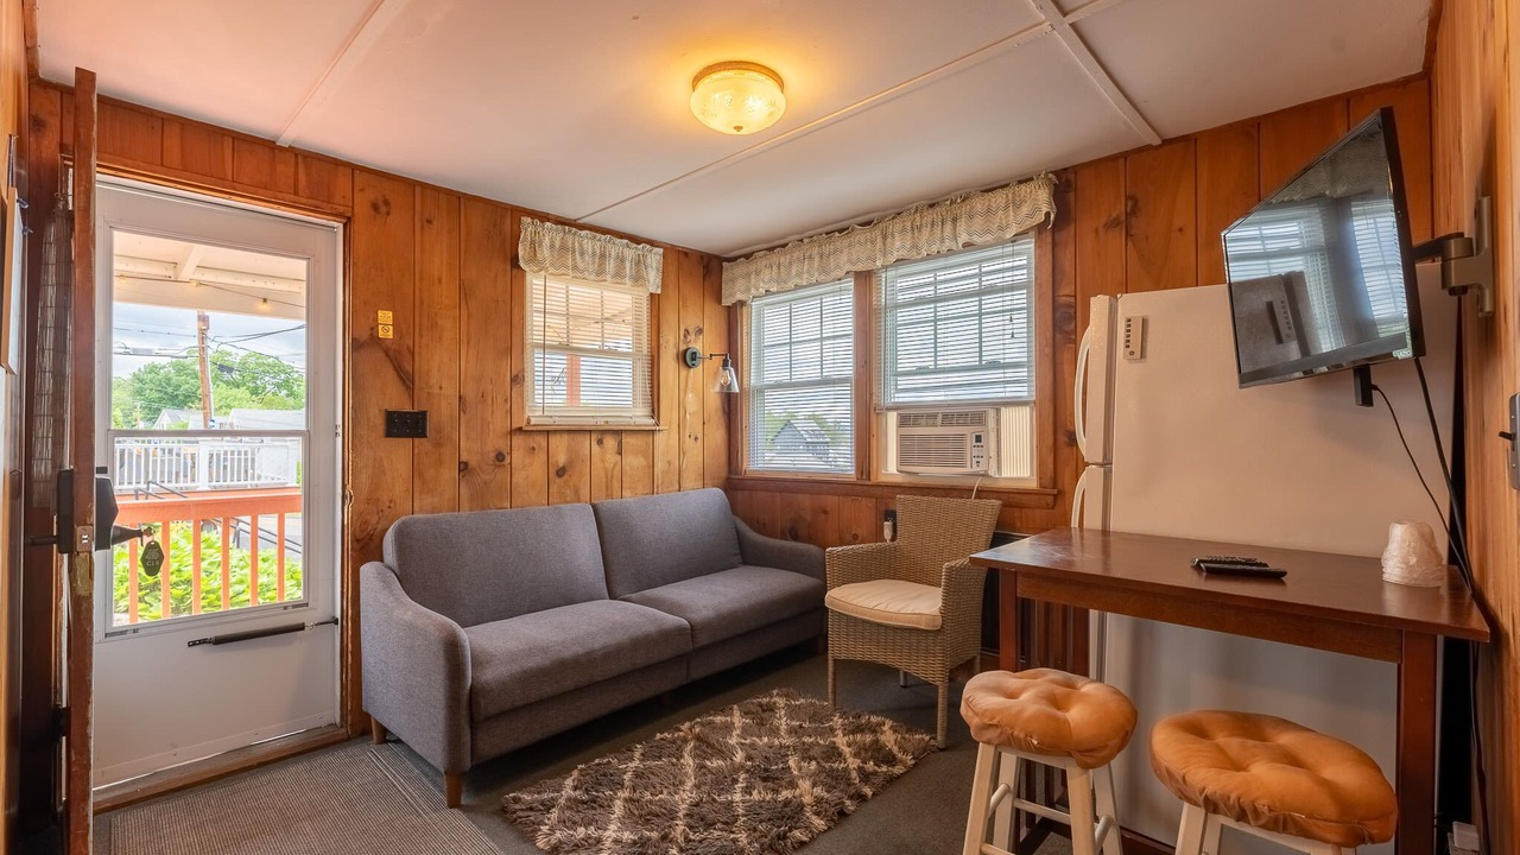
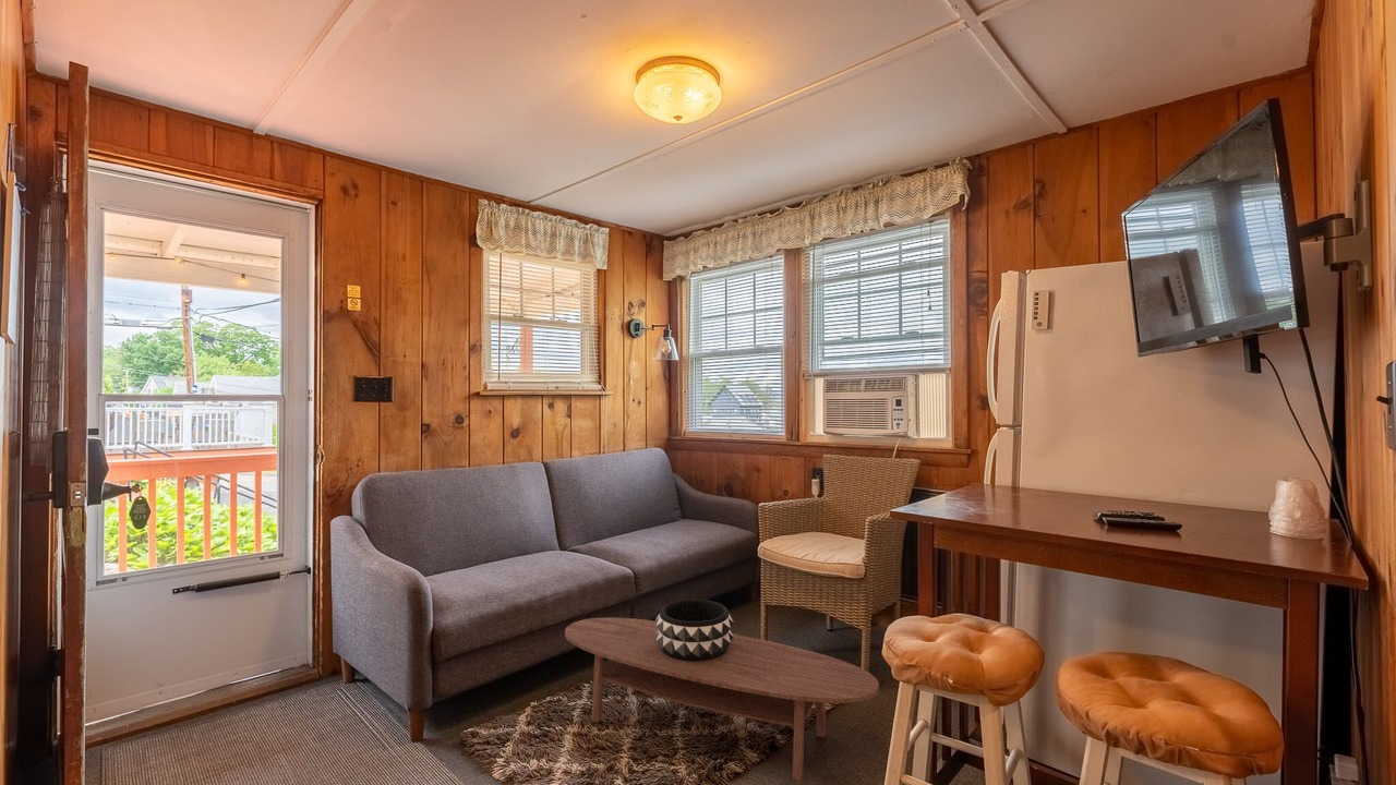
+ coffee table [564,616,880,782]
+ decorative bowl [654,599,734,661]
